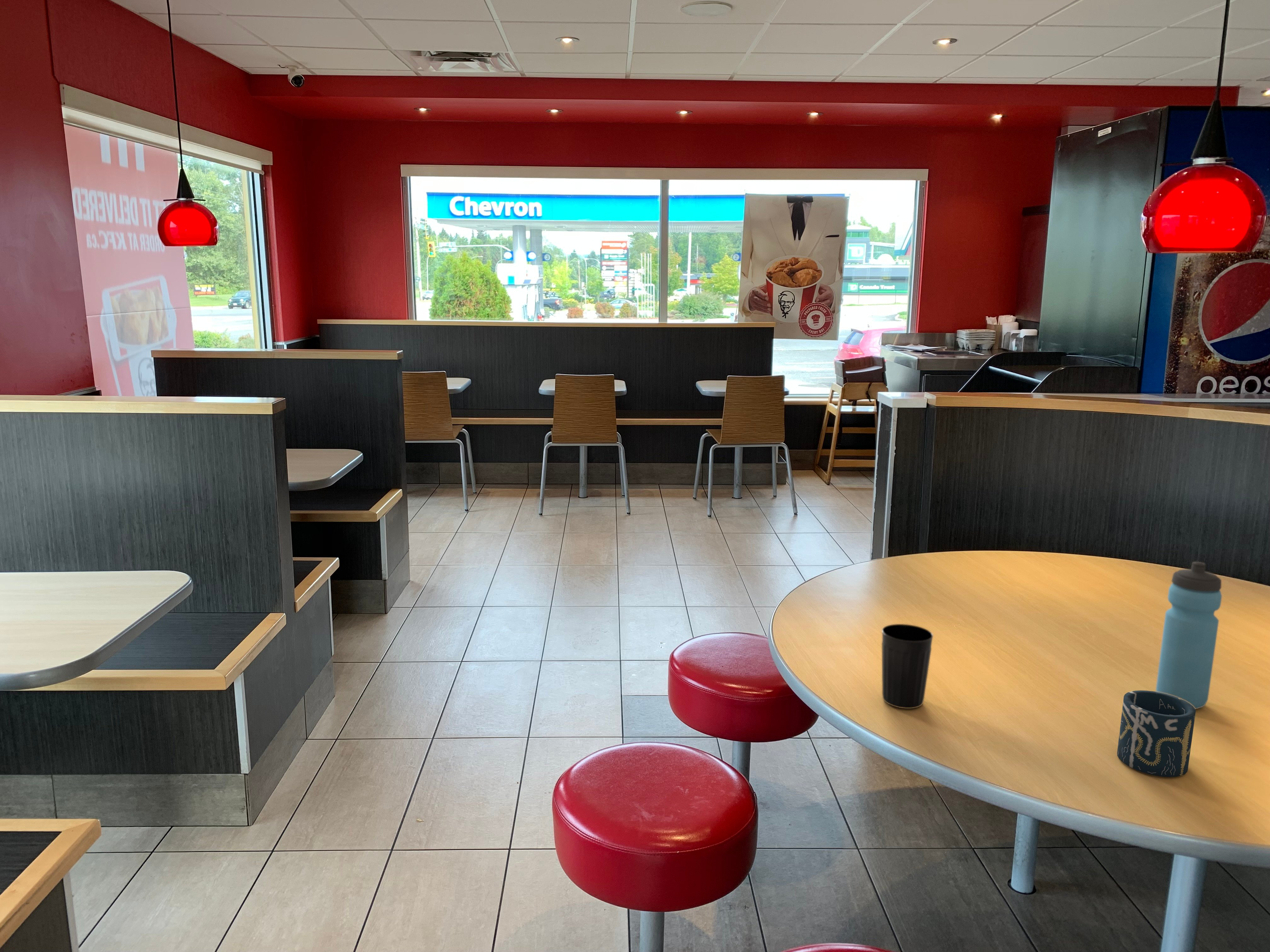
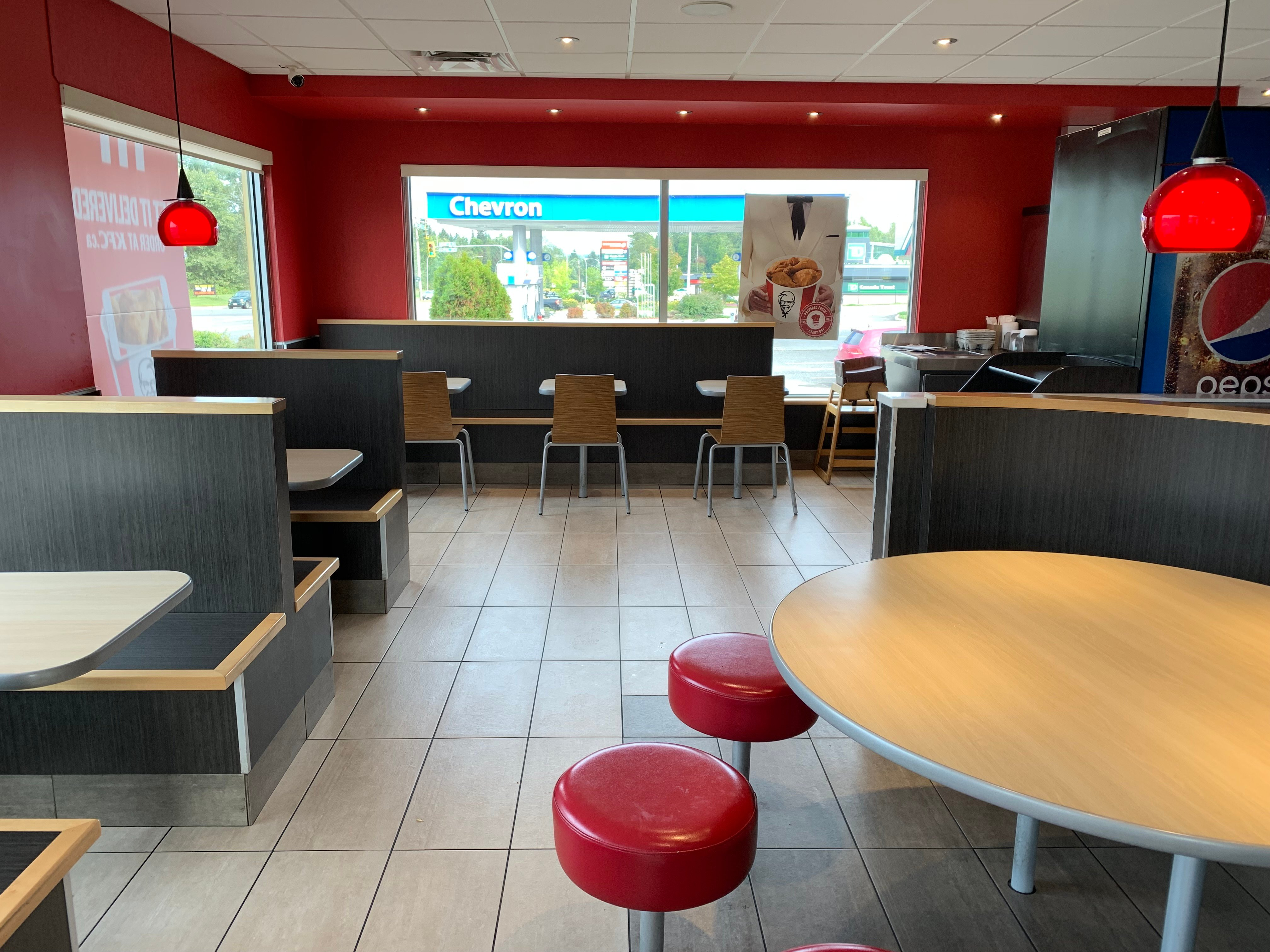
- water bottle [1156,561,1222,710]
- cup [1117,690,1196,777]
- cup [881,624,933,709]
